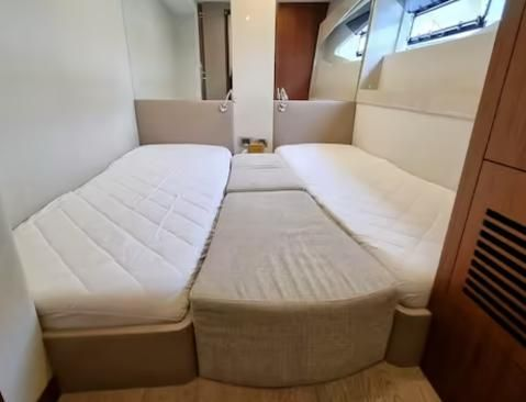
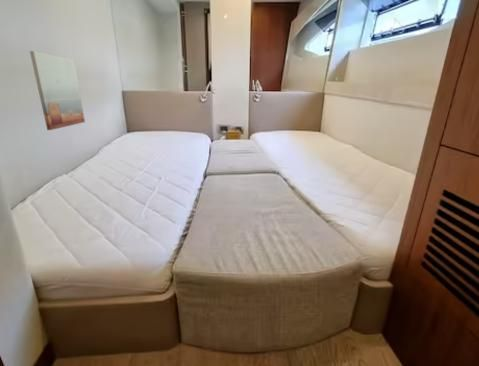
+ wall art [29,50,86,131]
